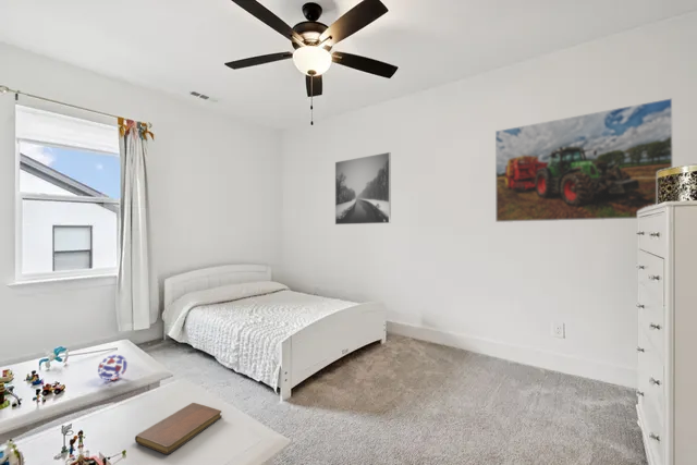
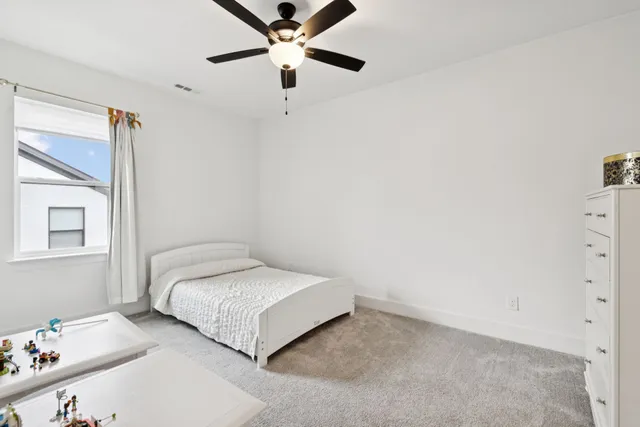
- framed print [494,97,674,223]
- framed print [334,151,392,225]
- decorative ball [97,354,129,381]
- notebook [134,402,223,455]
